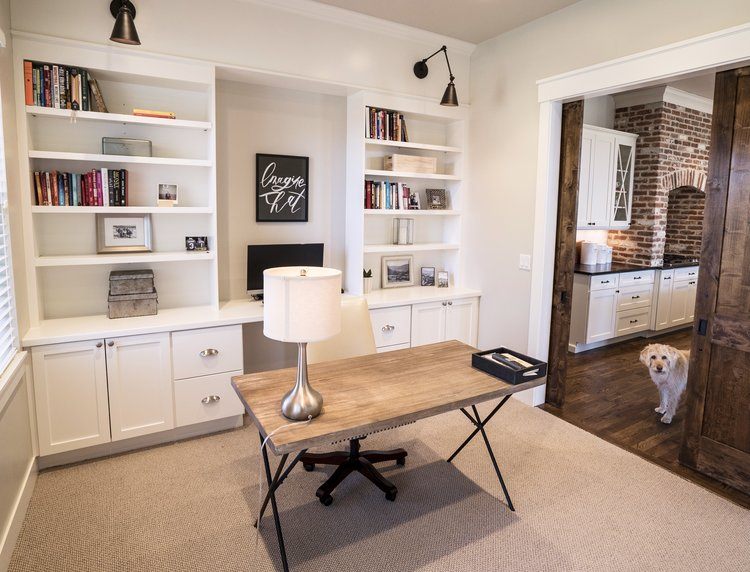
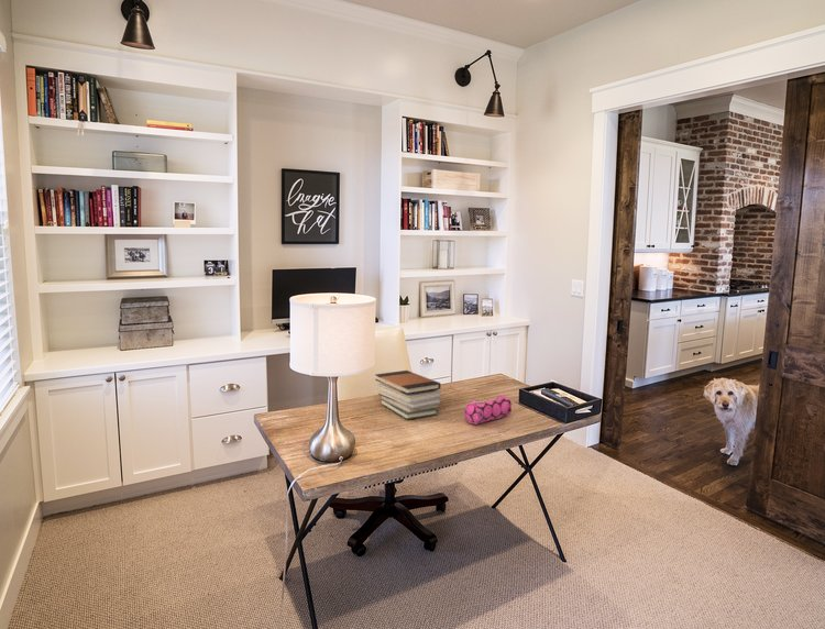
+ book stack [374,369,442,420]
+ pencil case [463,395,513,426]
